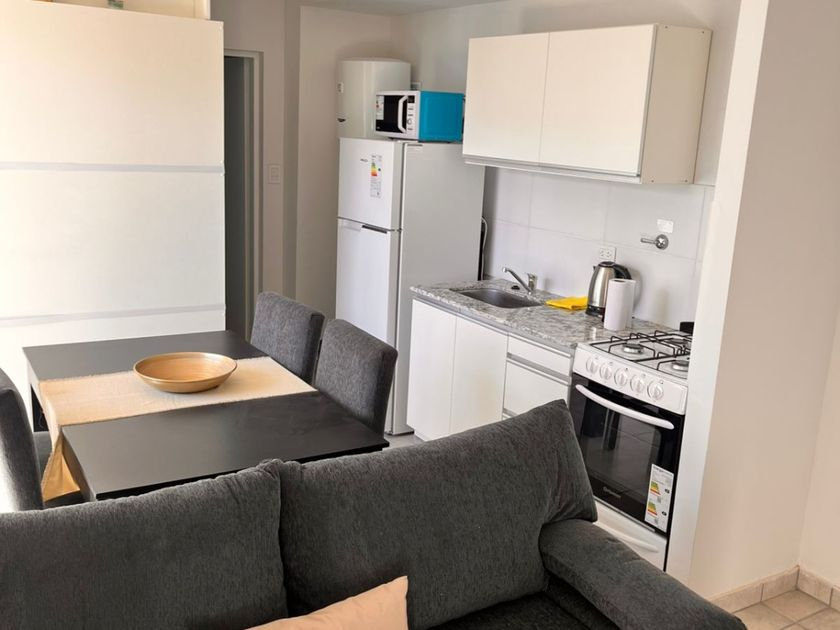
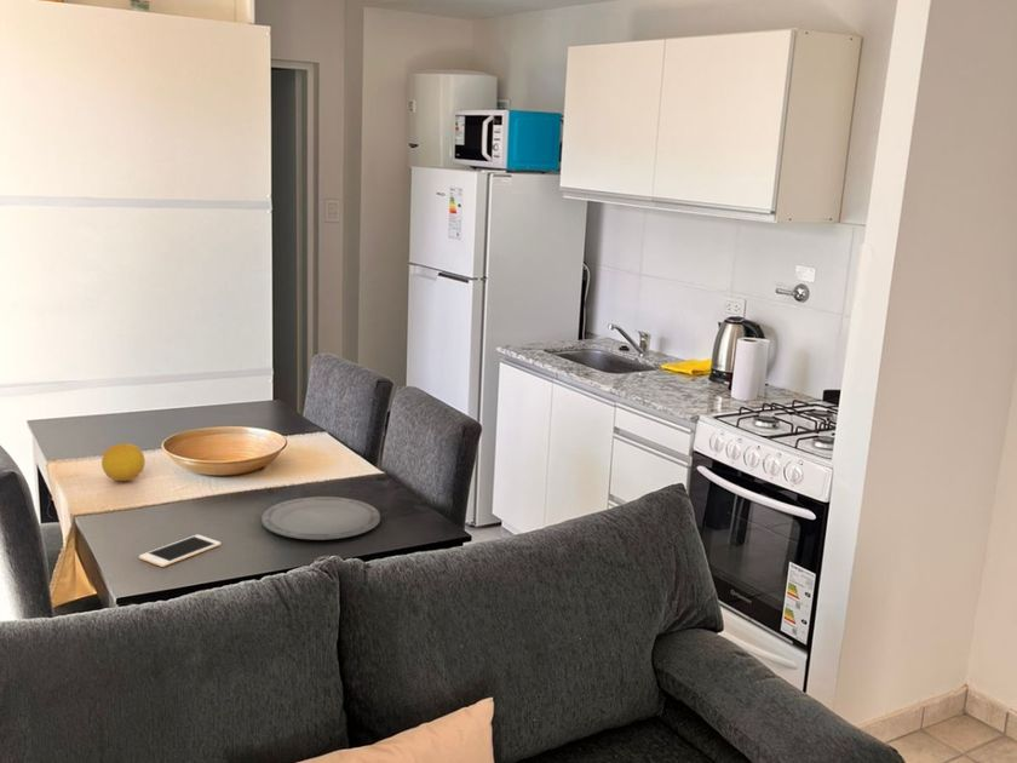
+ fruit [100,441,146,482]
+ plate [260,495,381,541]
+ cell phone [138,534,222,568]
